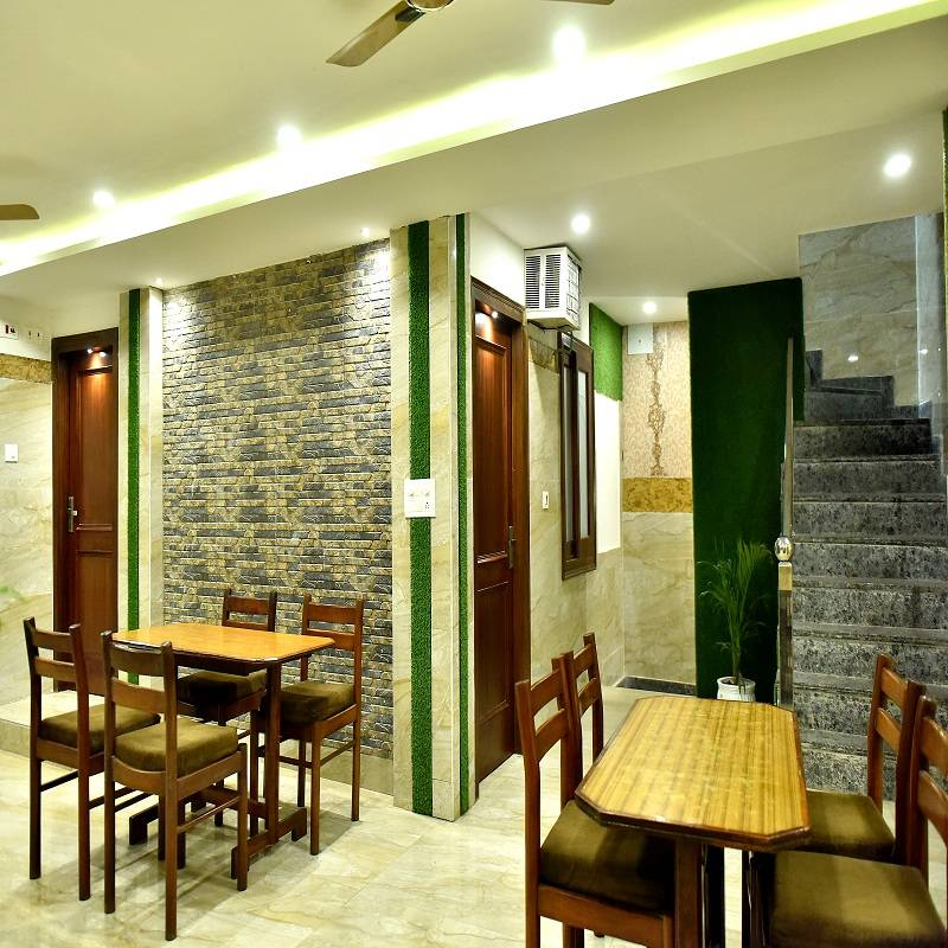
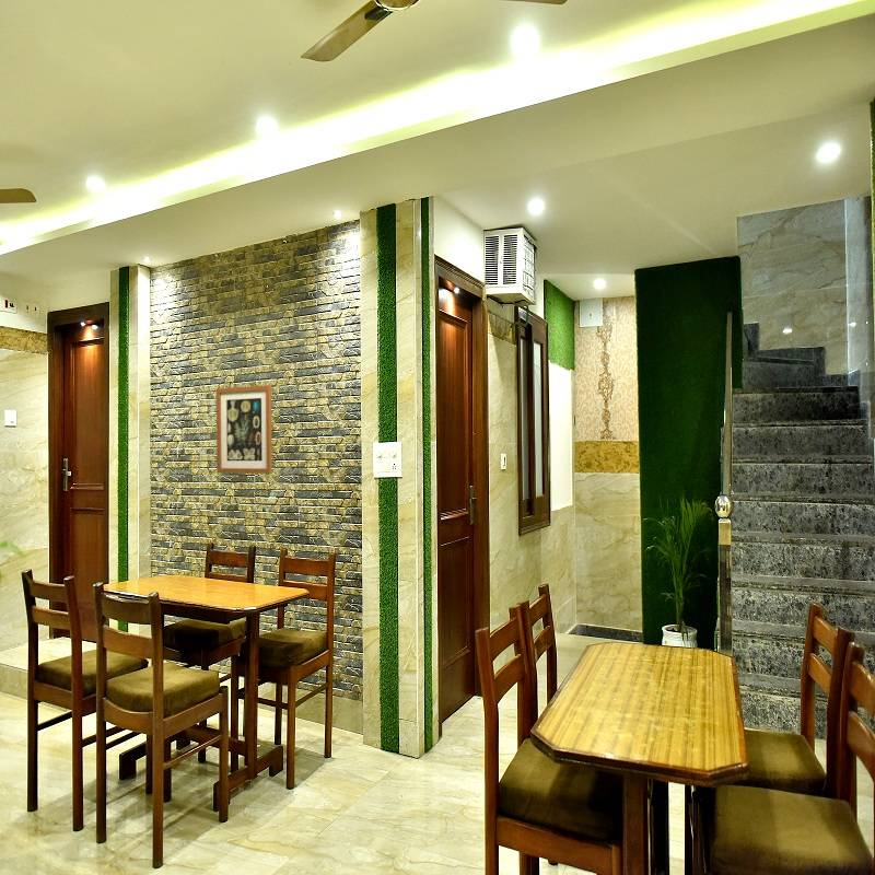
+ wall art [215,384,273,475]
